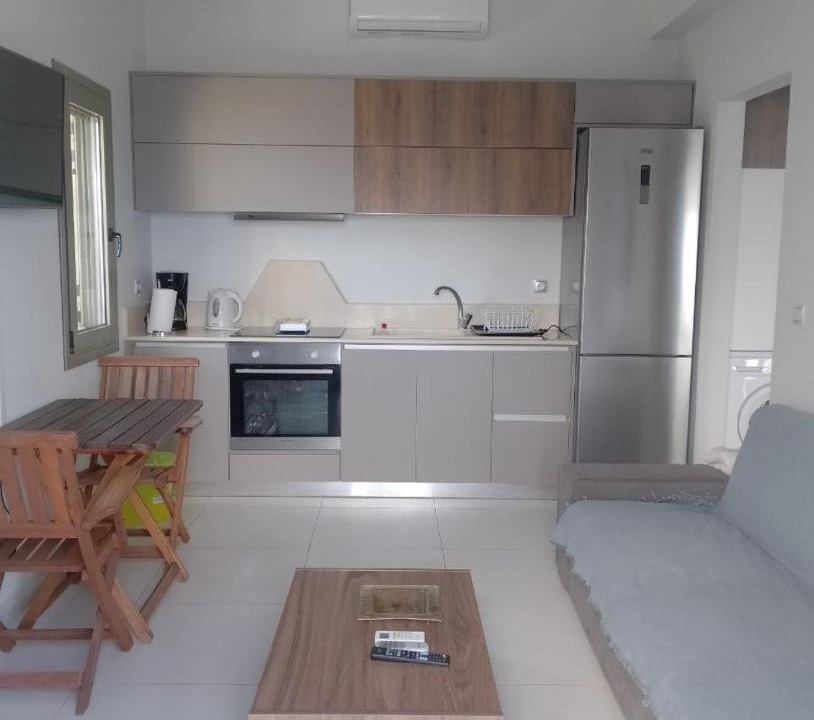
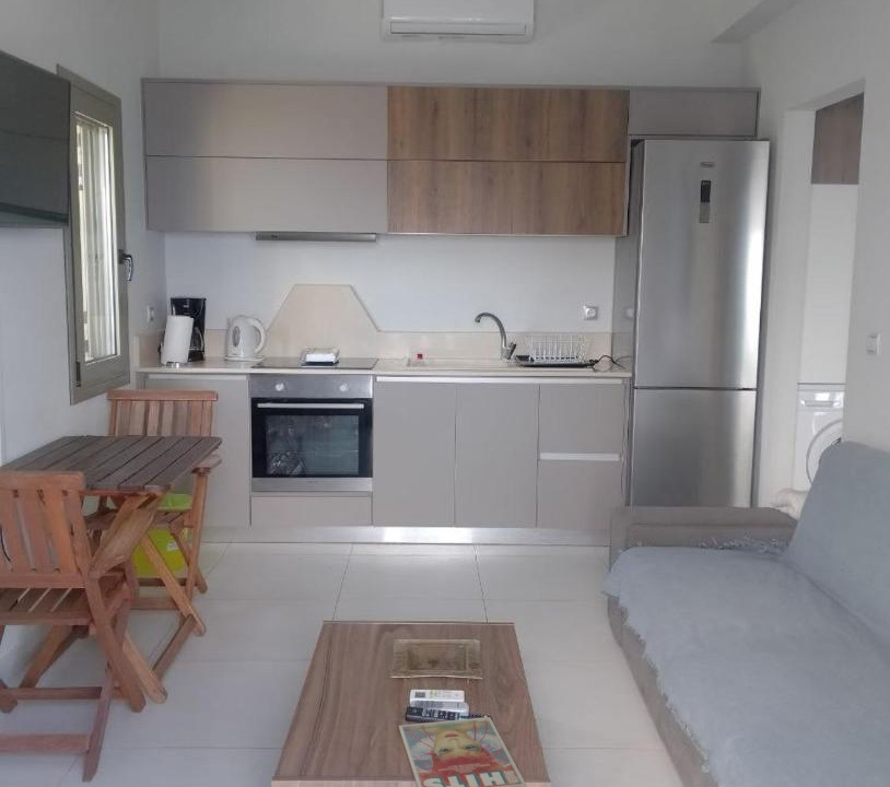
+ magazine [398,716,527,787]
